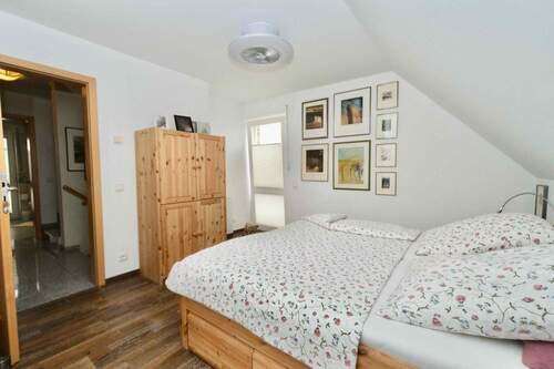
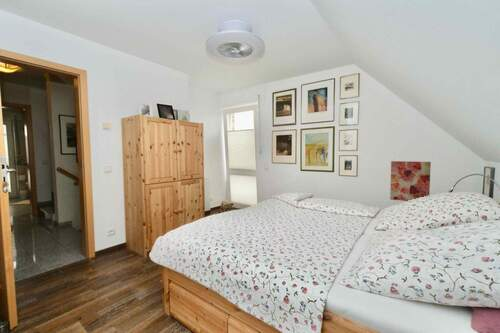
+ wall art [389,160,432,202]
